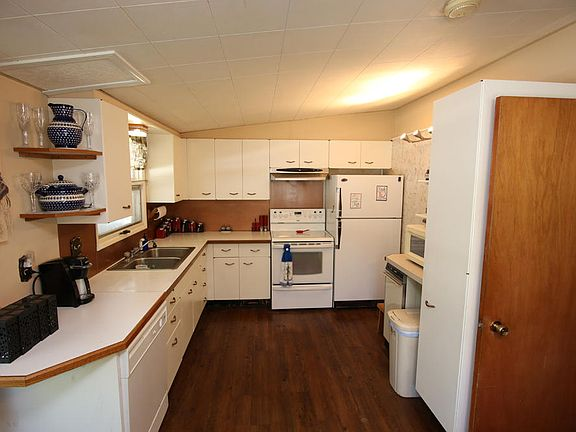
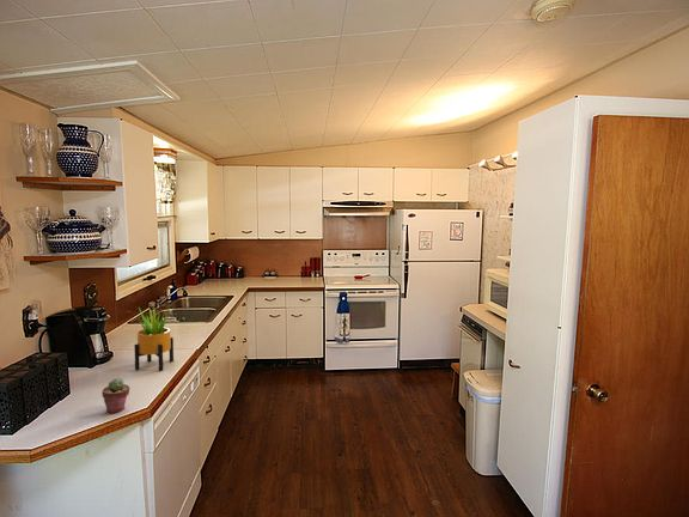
+ potted plant [133,306,175,372]
+ potted succulent [100,377,130,414]
